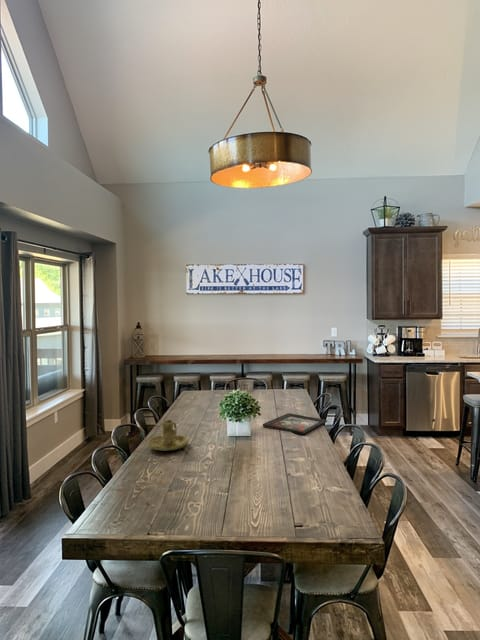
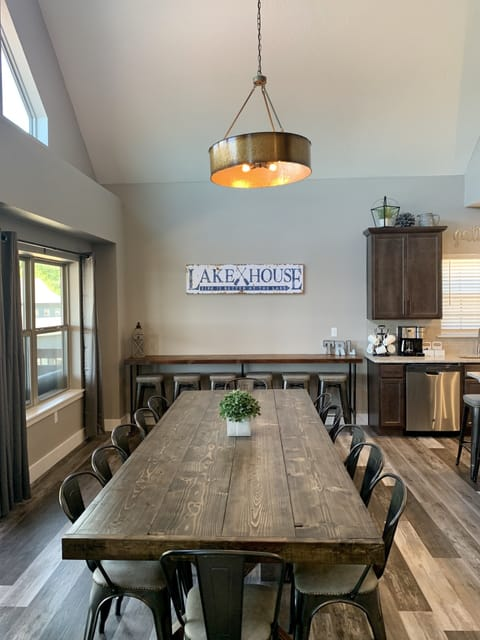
- candle holder [147,419,189,452]
- decorative tray [262,412,328,435]
